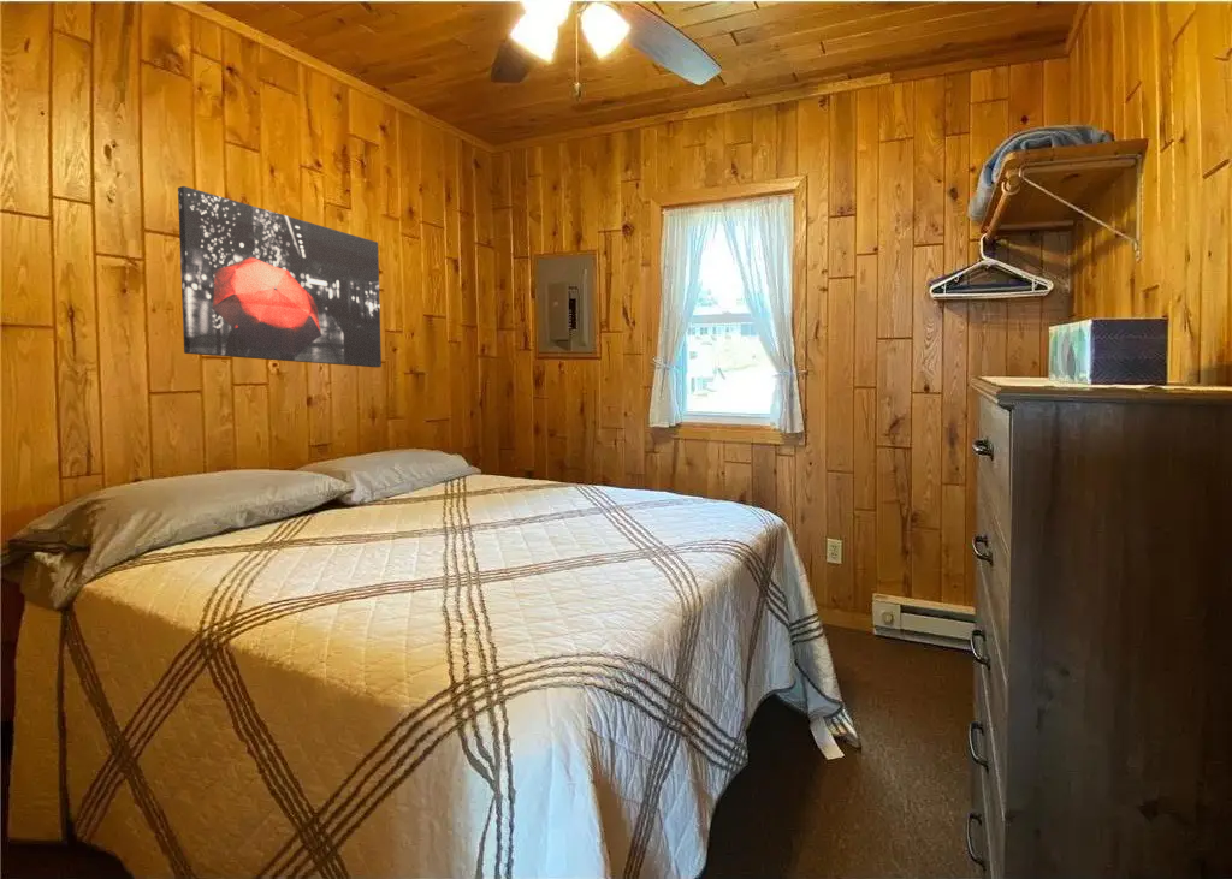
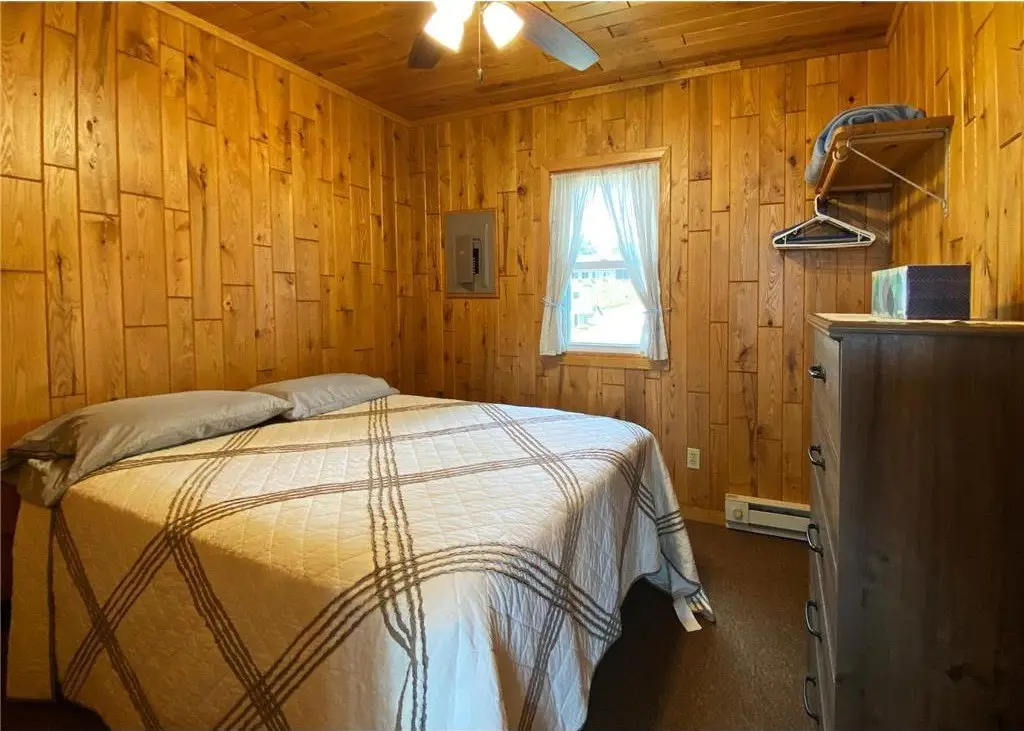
- wall art [177,185,383,368]
